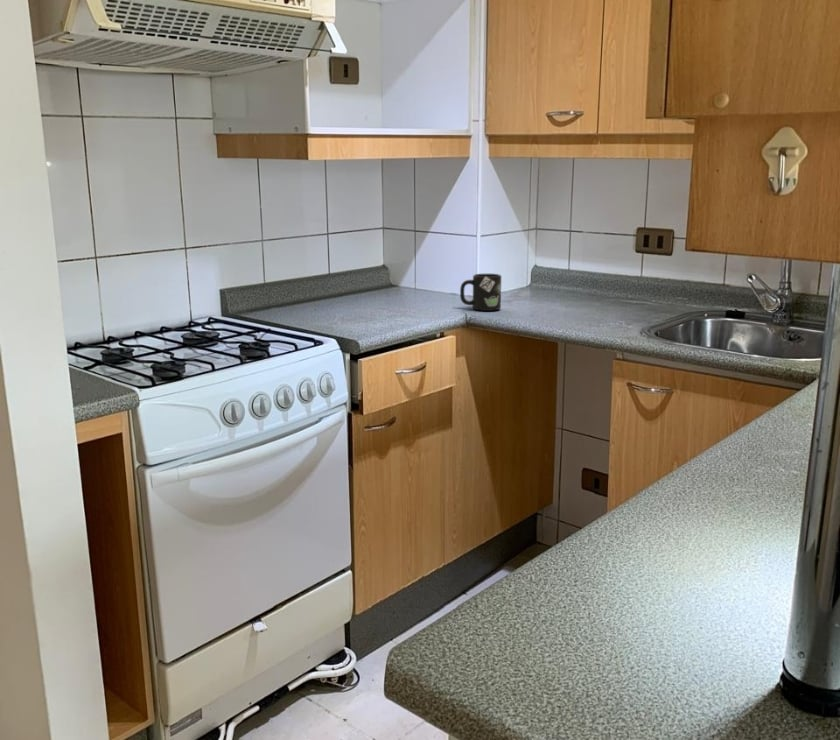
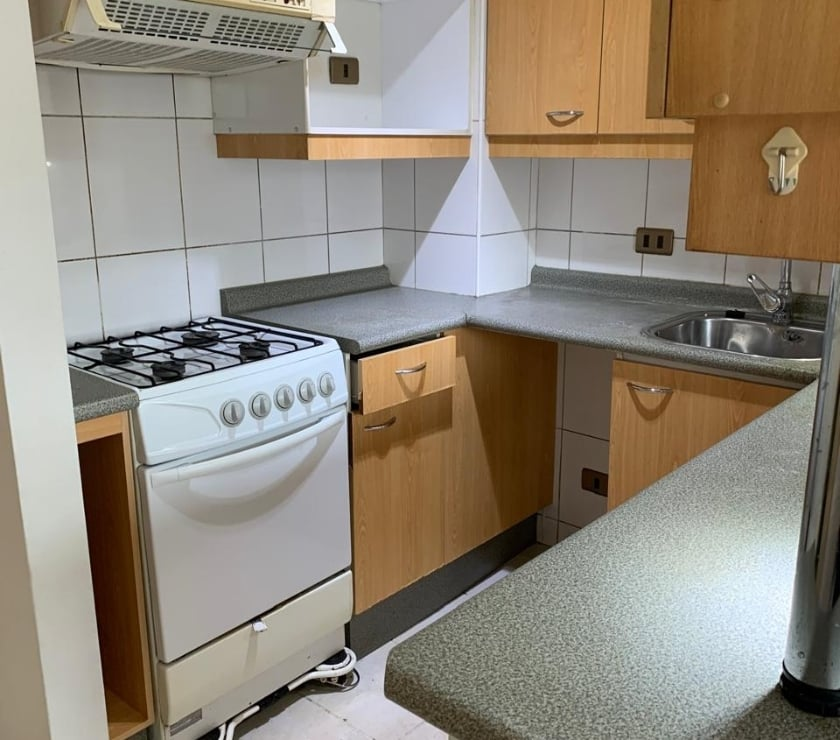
- mug [459,273,502,312]
